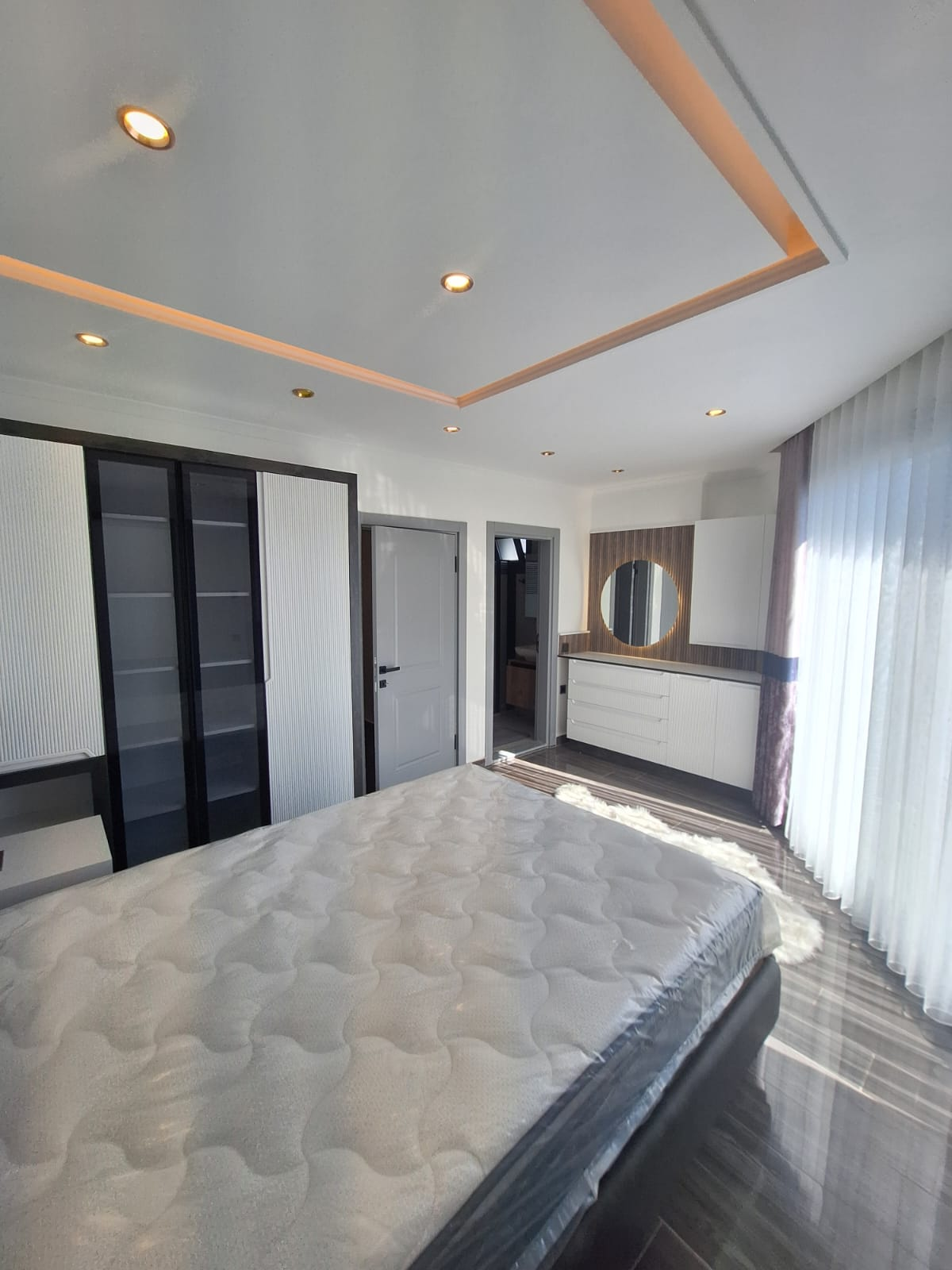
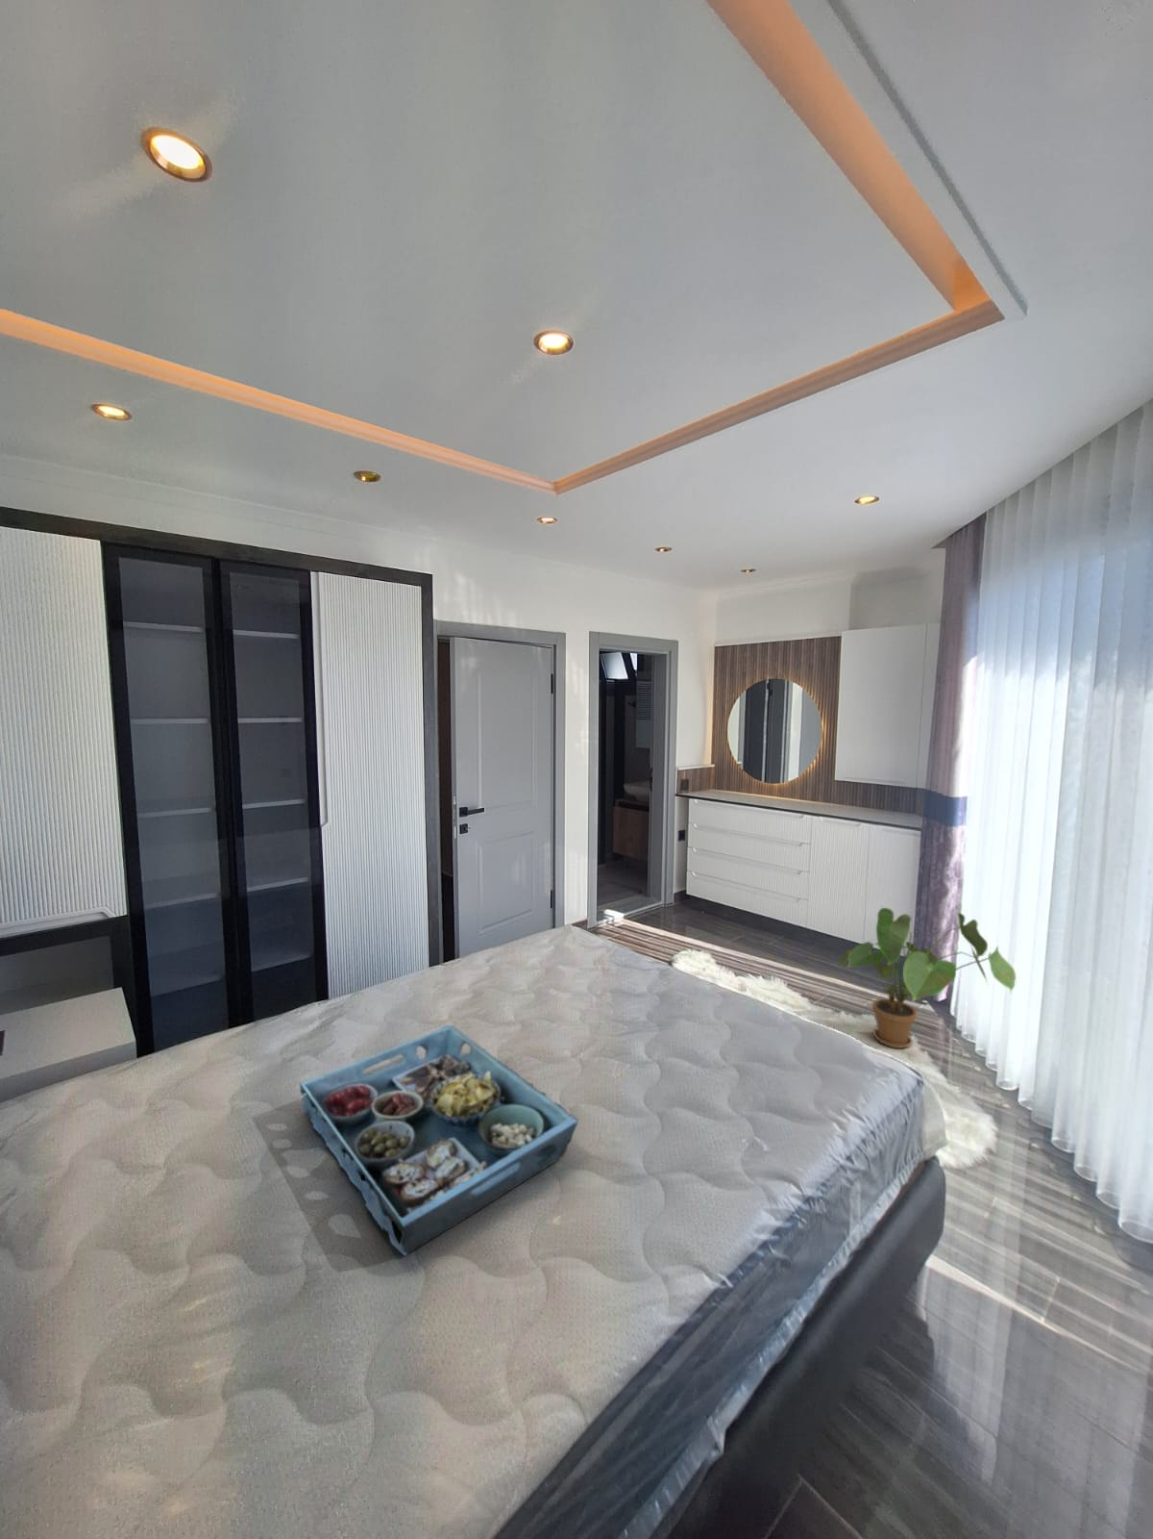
+ serving tray [299,1024,579,1257]
+ house plant [838,908,1016,1049]
